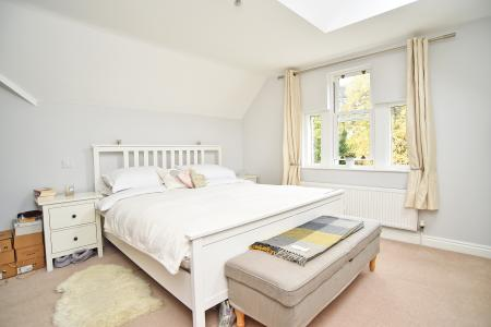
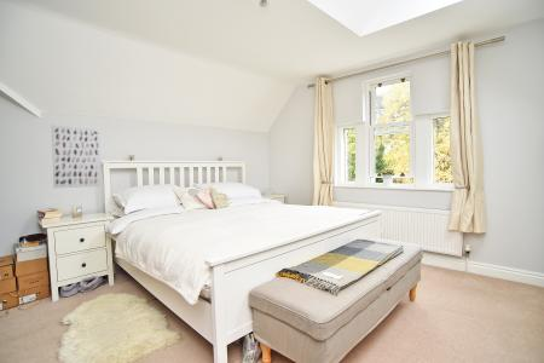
+ wall art [51,125,102,189]
